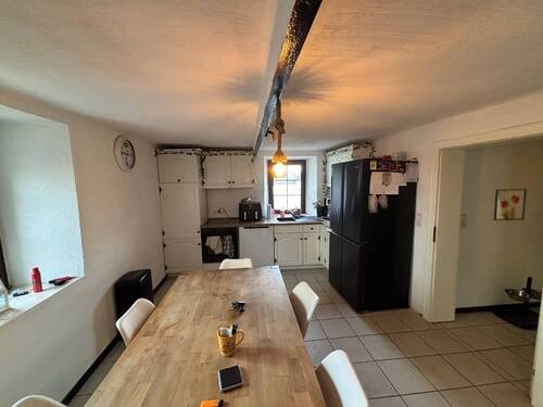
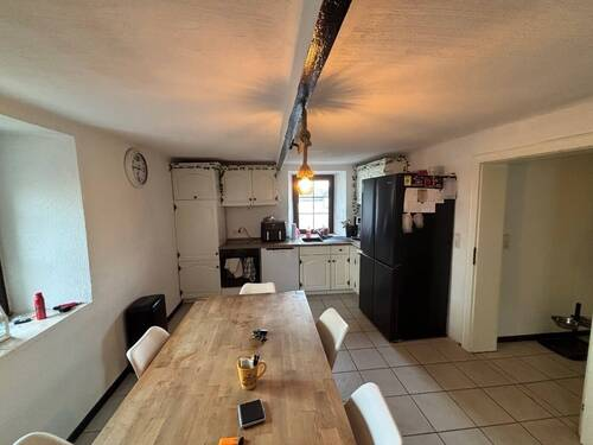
- wall art [493,188,528,221]
